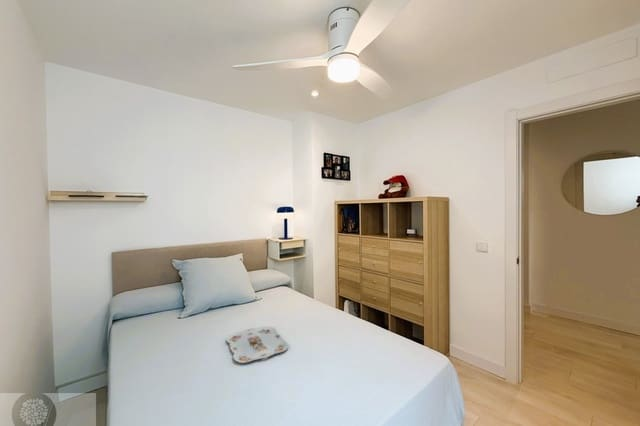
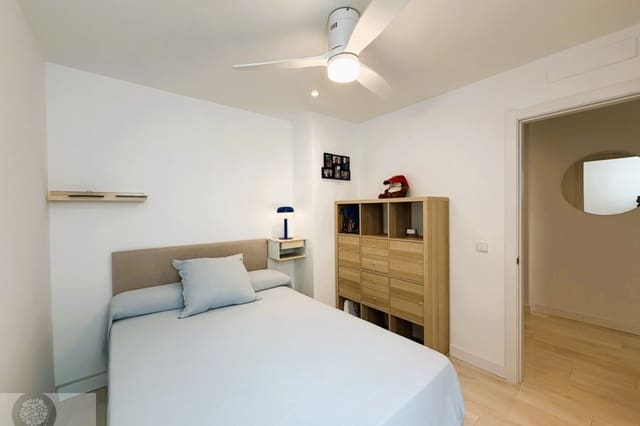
- serving tray [225,325,289,364]
